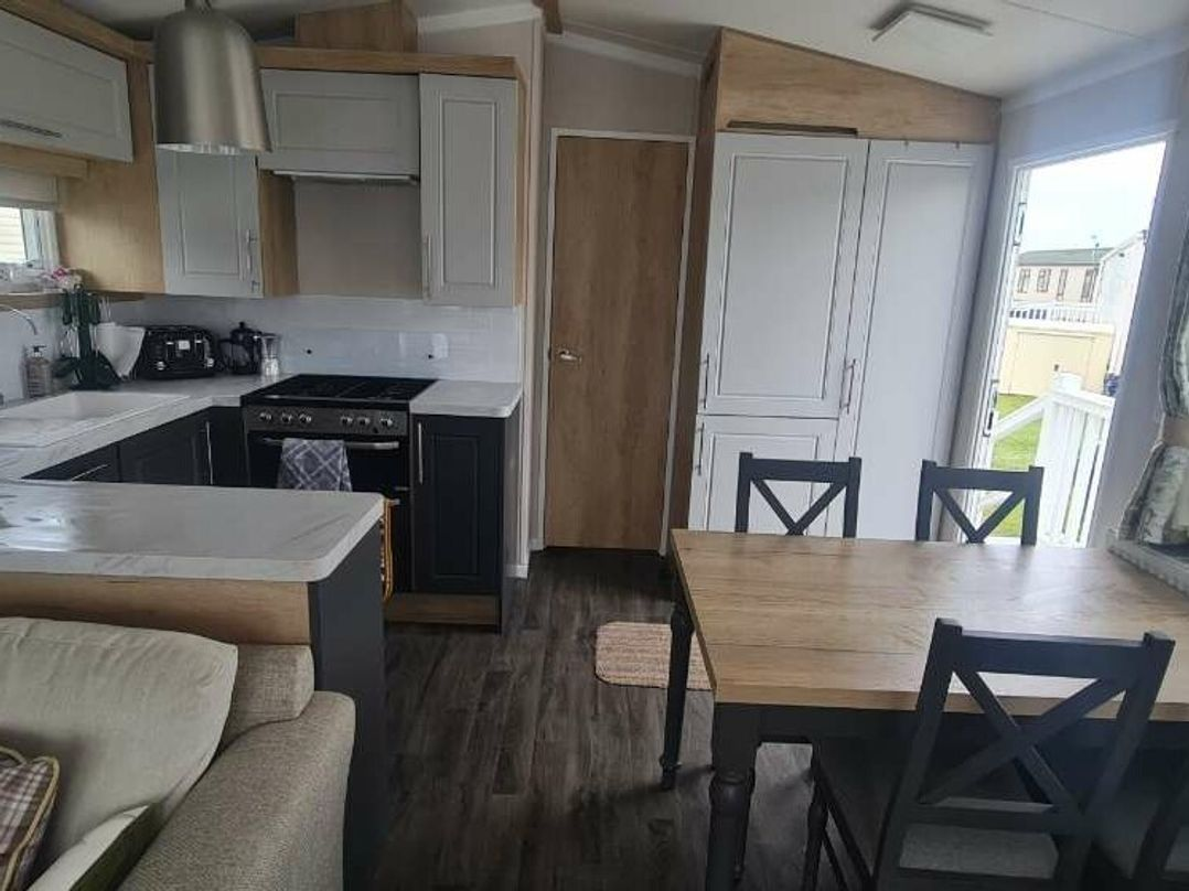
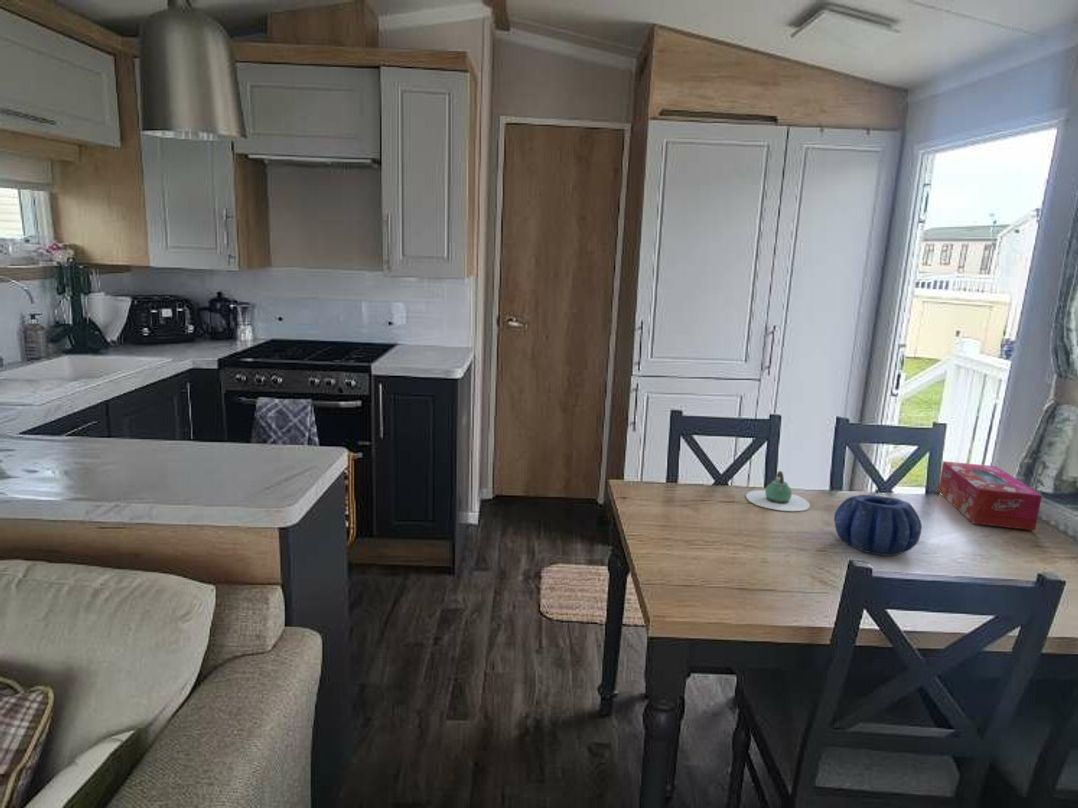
+ tissue box [937,460,1043,531]
+ teapot [745,470,811,512]
+ decorative bowl [833,494,923,557]
